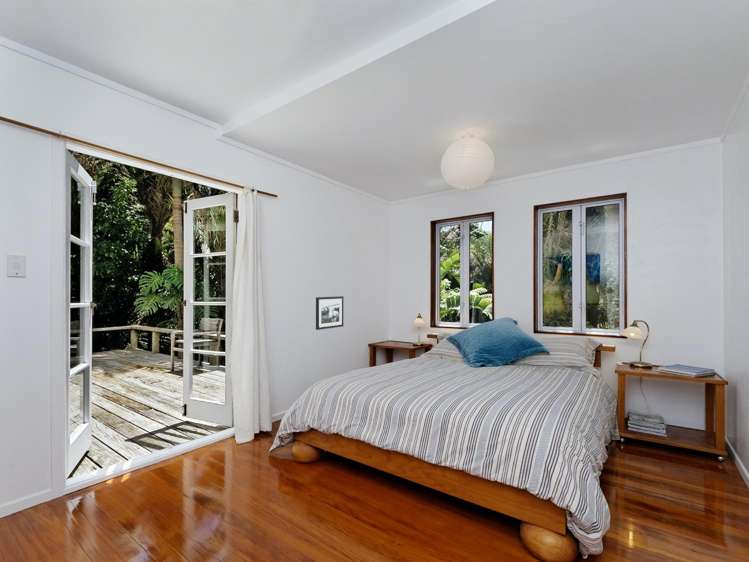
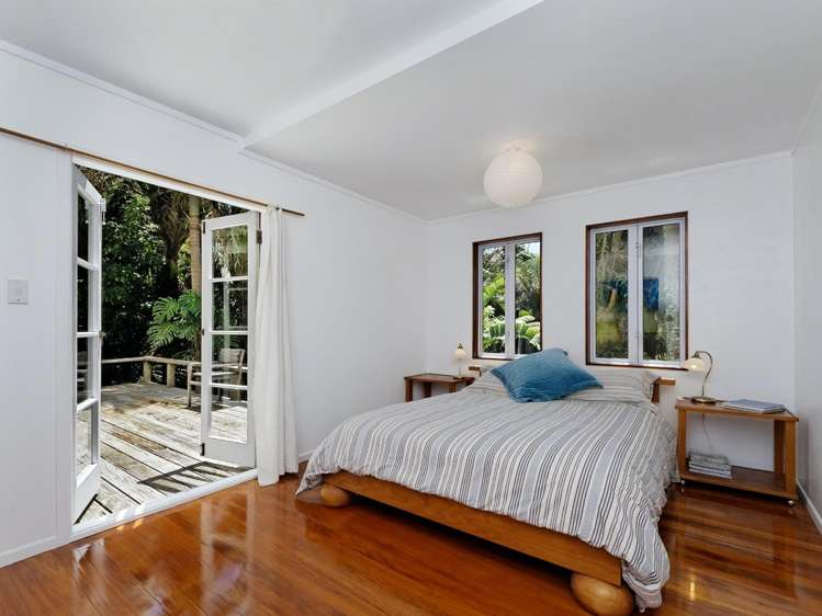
- picture frame [315,295,344,331]
